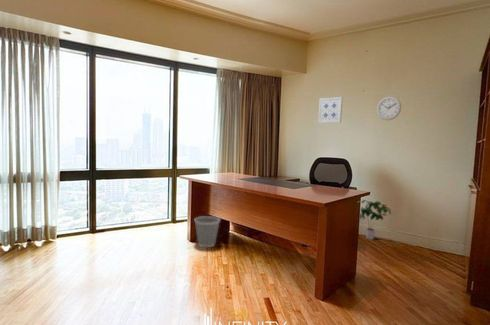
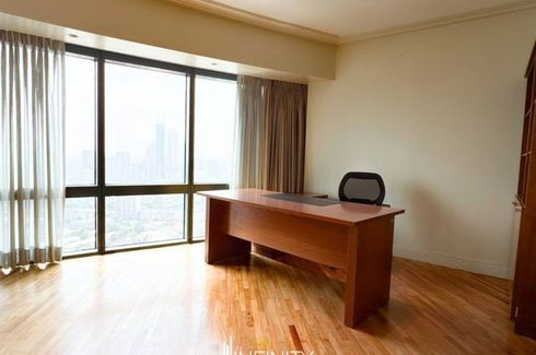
- wastebasket [193,215,221,248]
- potted plant [359,199,392,241]
- wall art [317,96,344,124]
- wall clock [376,95,402,121]
